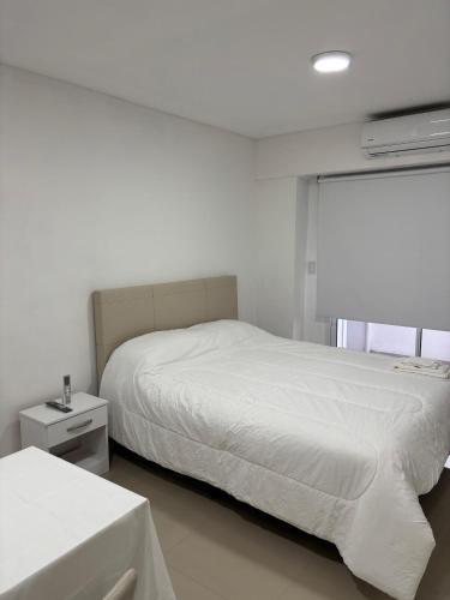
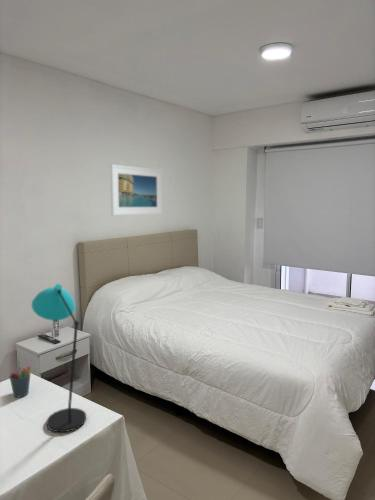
+ desk lamp [30,283,87,433]
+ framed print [109,163,163,216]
+ pen holder [8,360,32,398]
